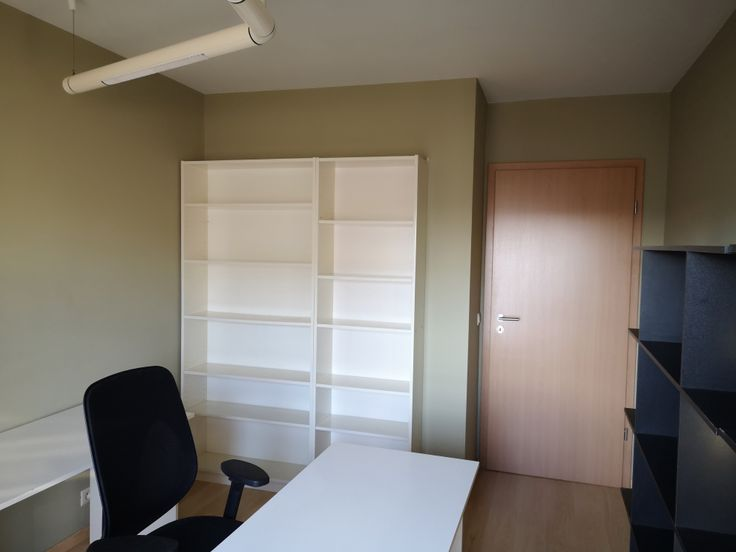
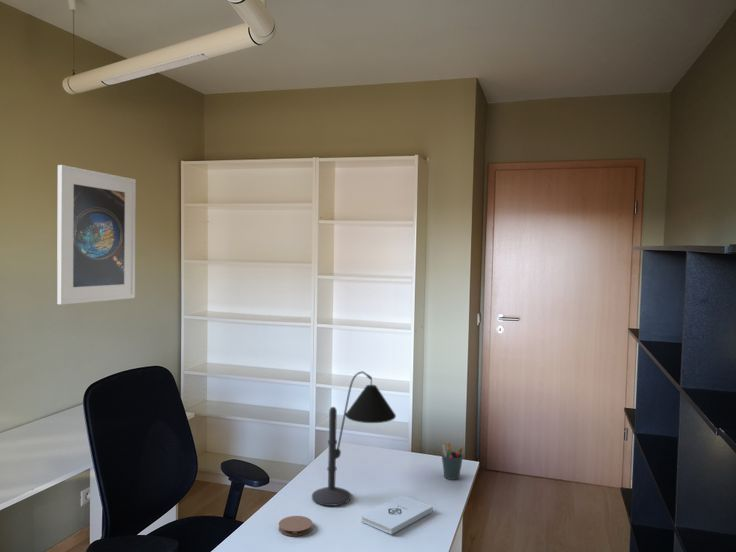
+ notepad [360,495,434,535]
+ desk lamp [311,370,397,507]
+ coaster [278,515,313,537]
+ pen holder [441,442,464,481]
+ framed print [56,164,137,306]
